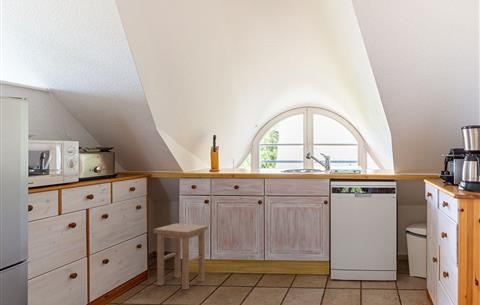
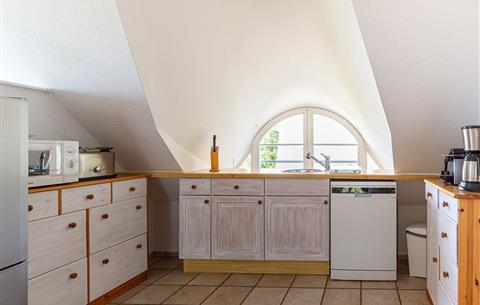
- stool [153,222,209,290]
